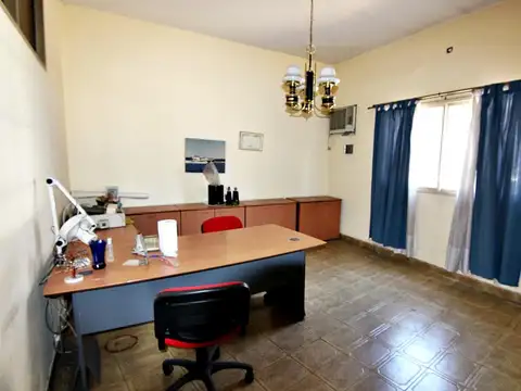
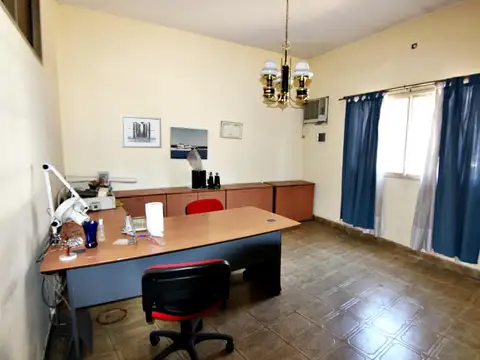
+ wall art [120,114,162,149]
